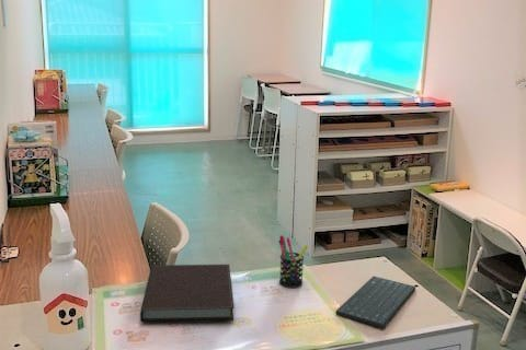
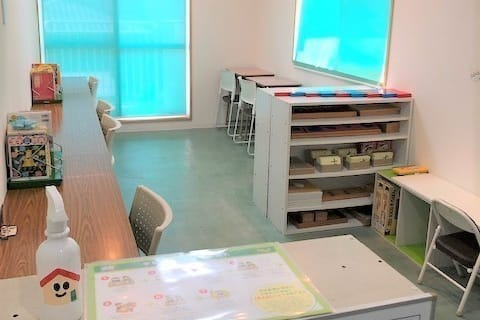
- pen holder [277,234,309,289]
- notebook [139,264,235,324]
- keyboard [335,276,416,328]
